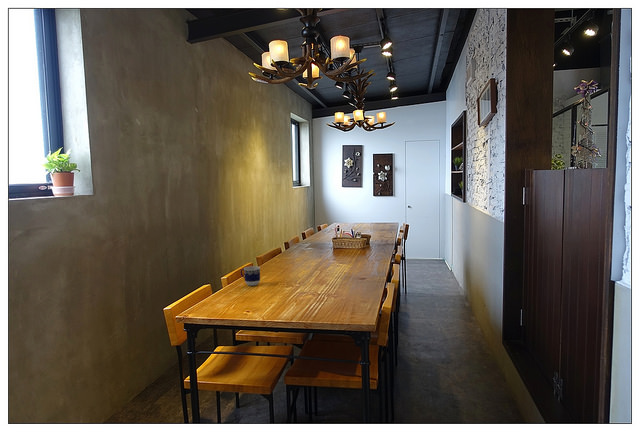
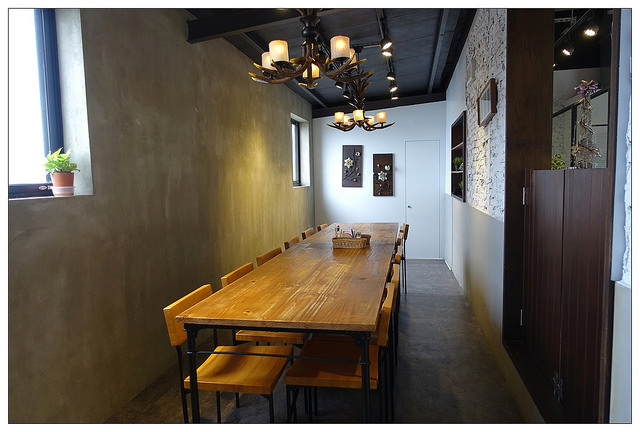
- cup [240,265,261,287]
